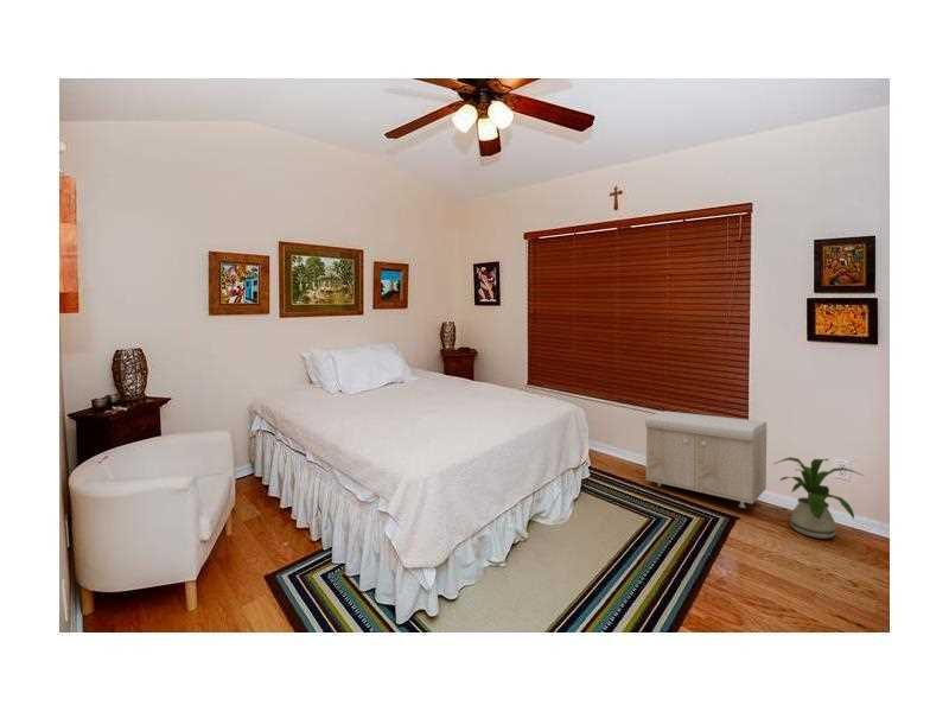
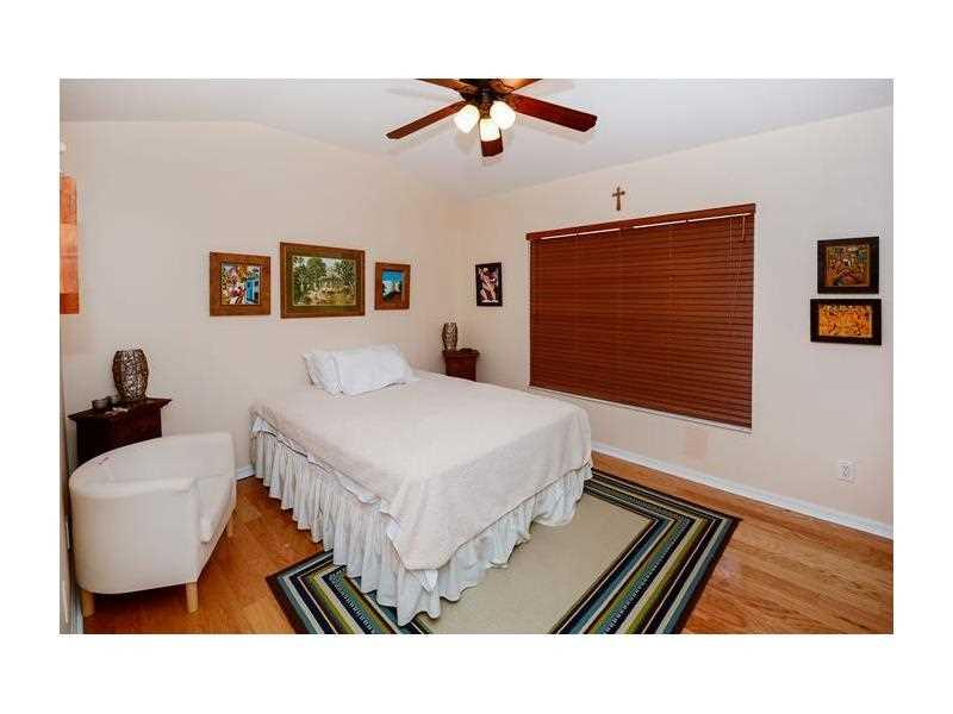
- storage bench [644,409,768,509]
- house plant [773,456,867,540]
